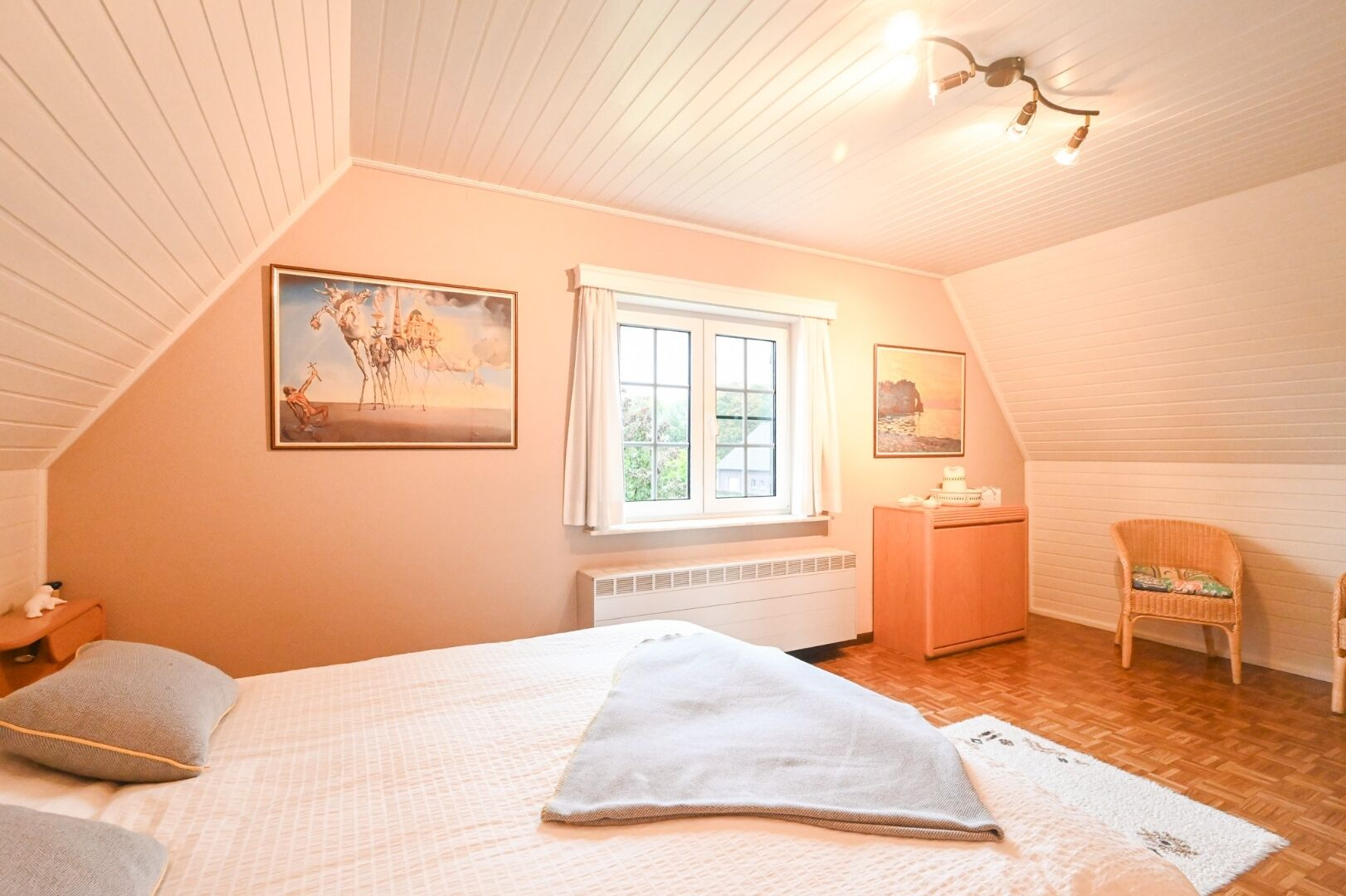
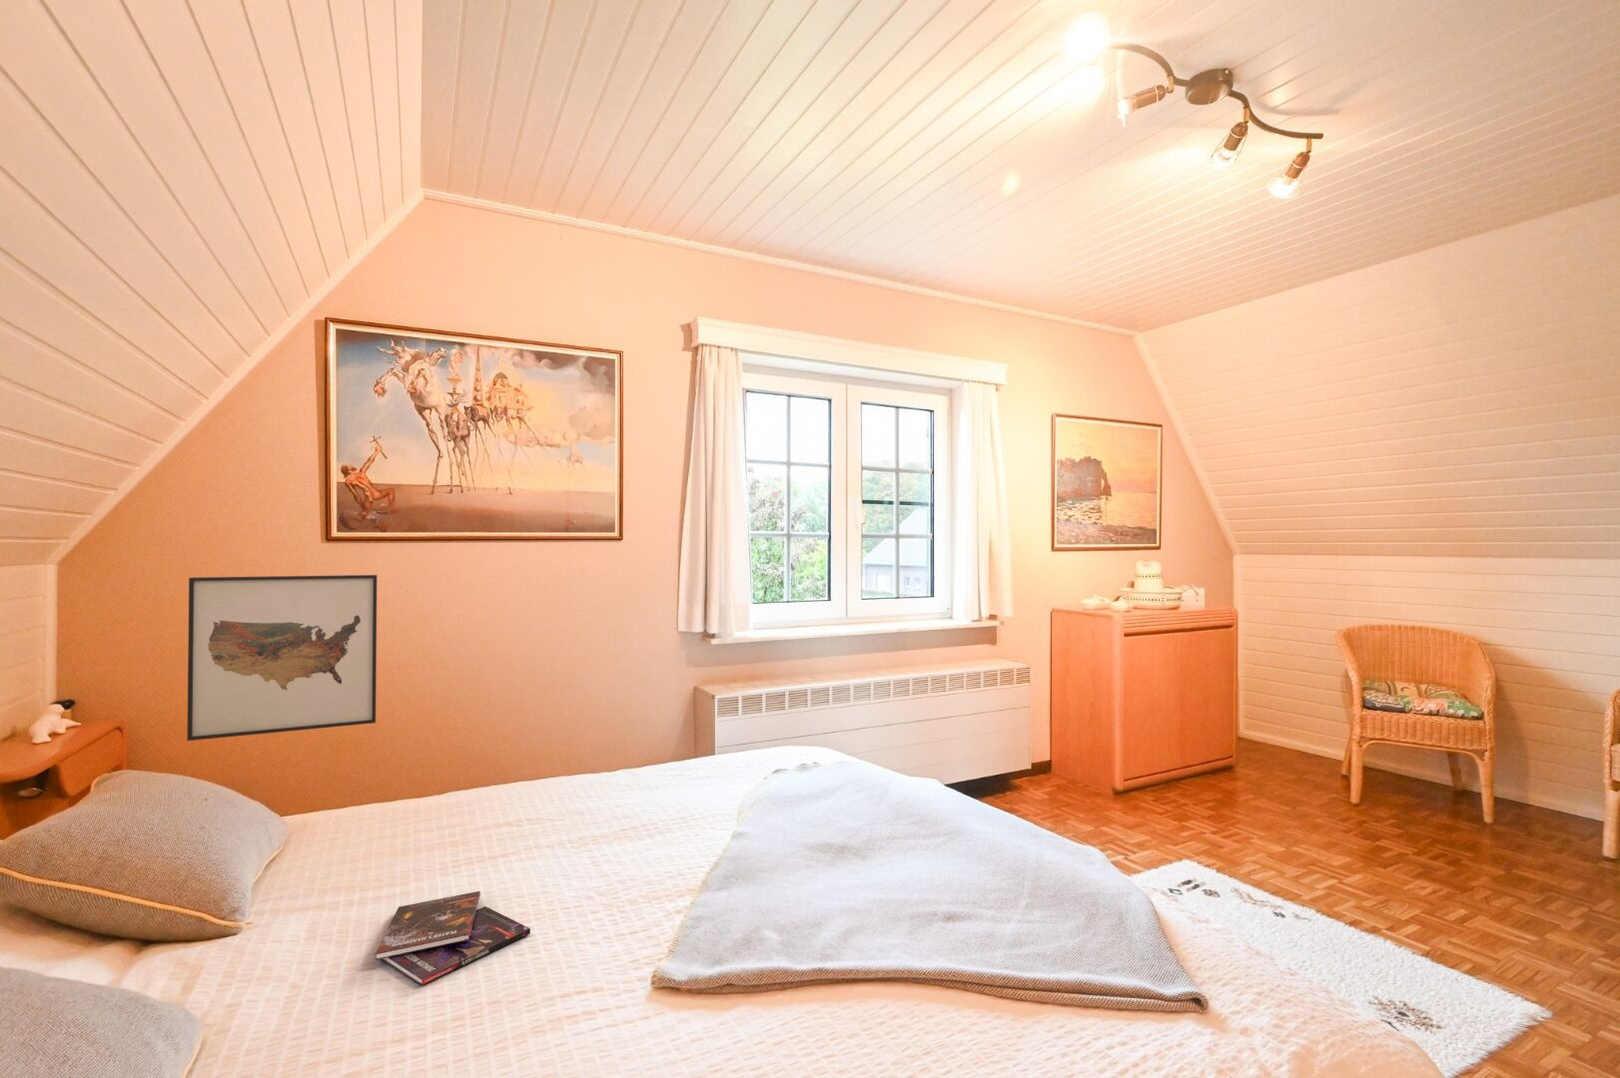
+ booklet [374,890,531,987]
+ wall art [185,574,379,741]
